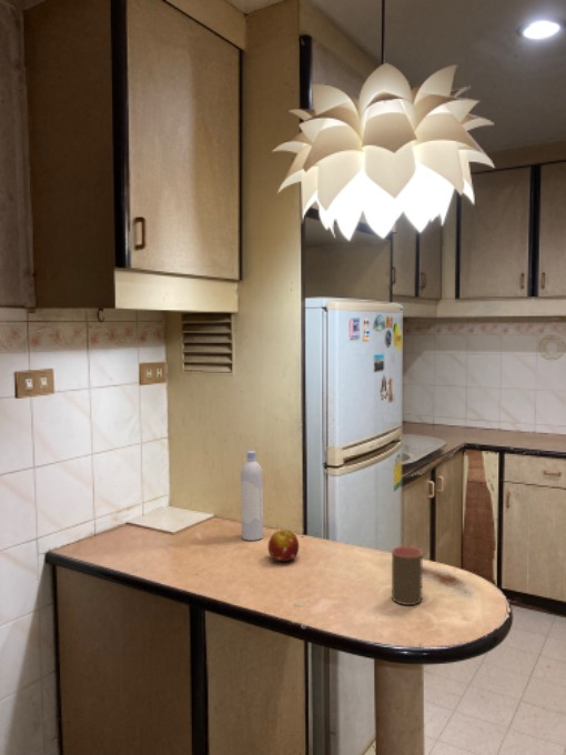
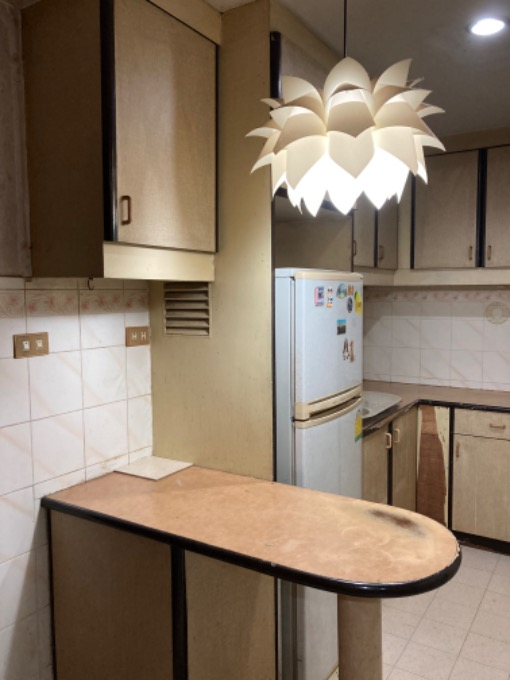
- fruit [266,530,300,562]
- cup [391,545,424,606]
- bottle [240,450,264,542]
